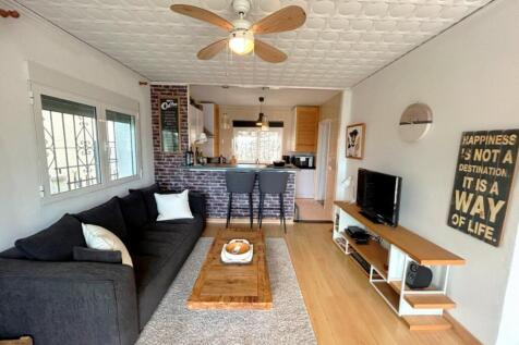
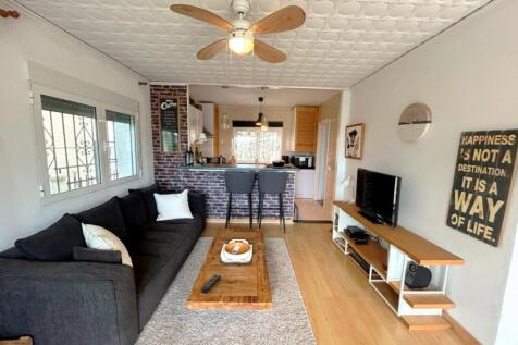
+ remote control [200,273,222,294]
